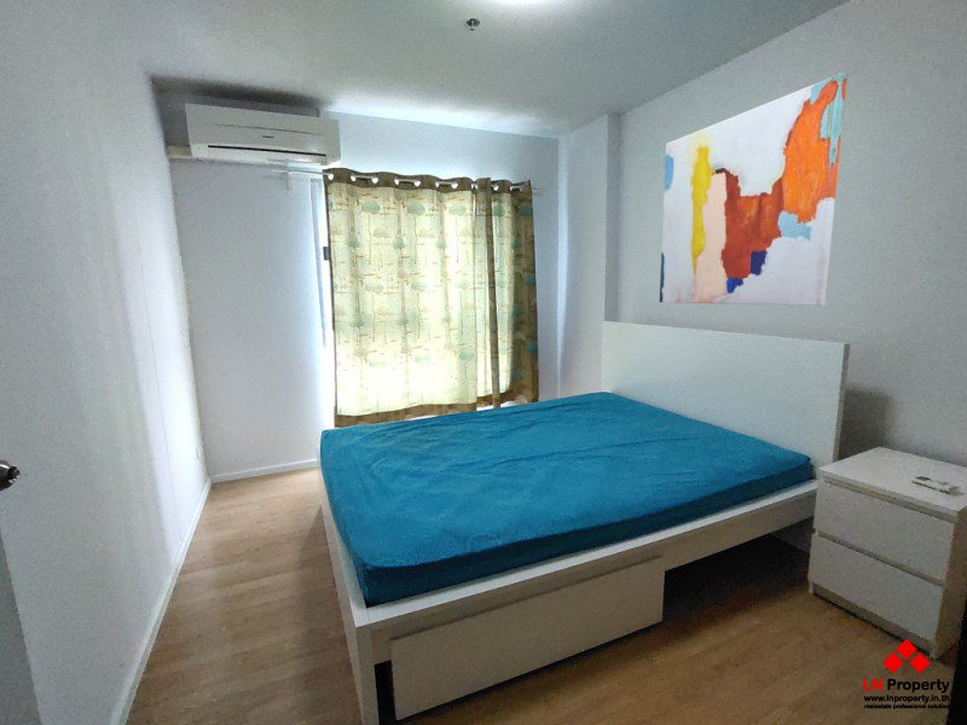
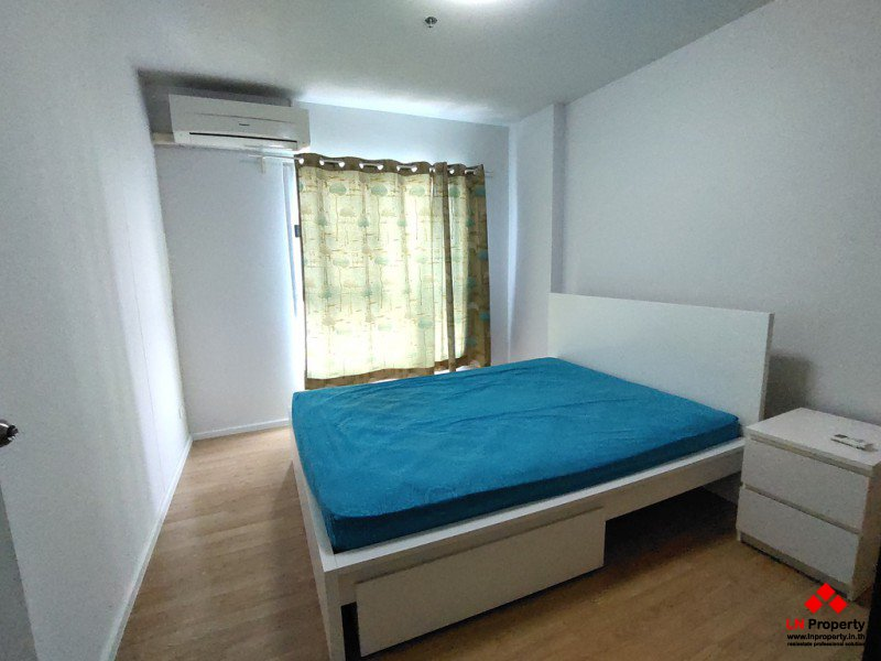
- wall art [659,72,849,307]
